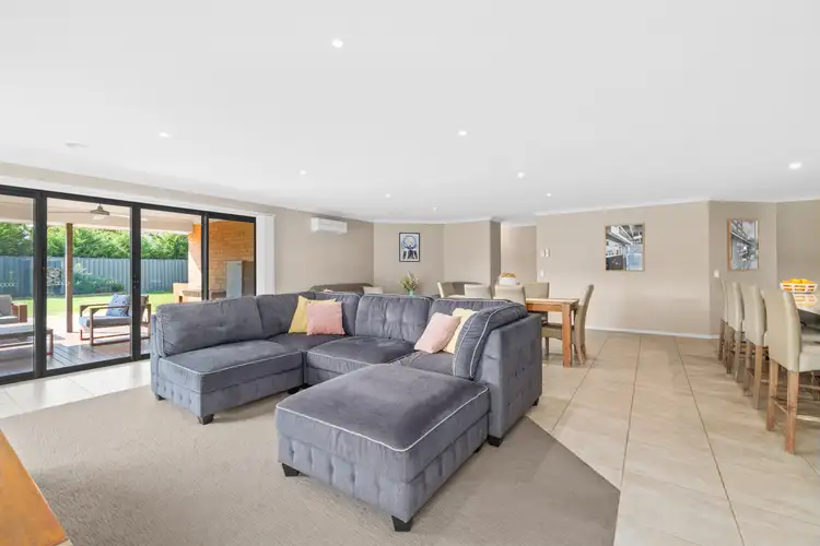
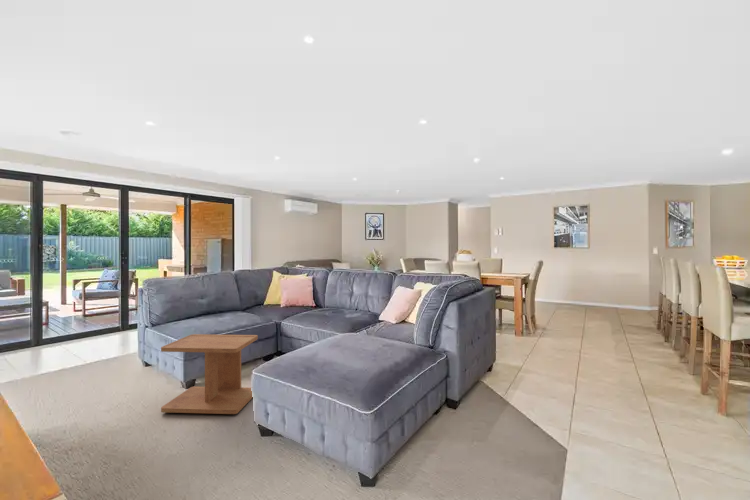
+ side table [160,333,259,415]
